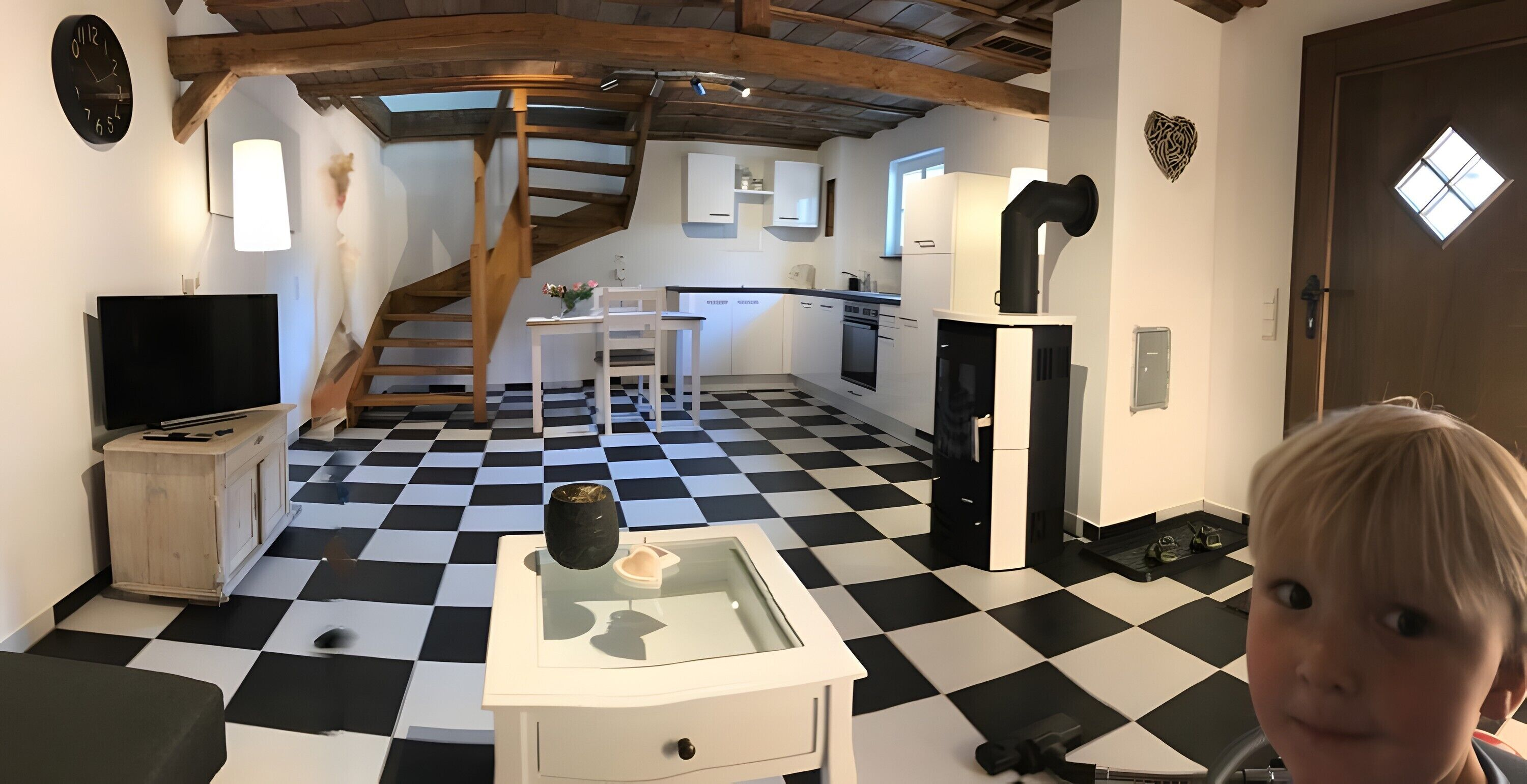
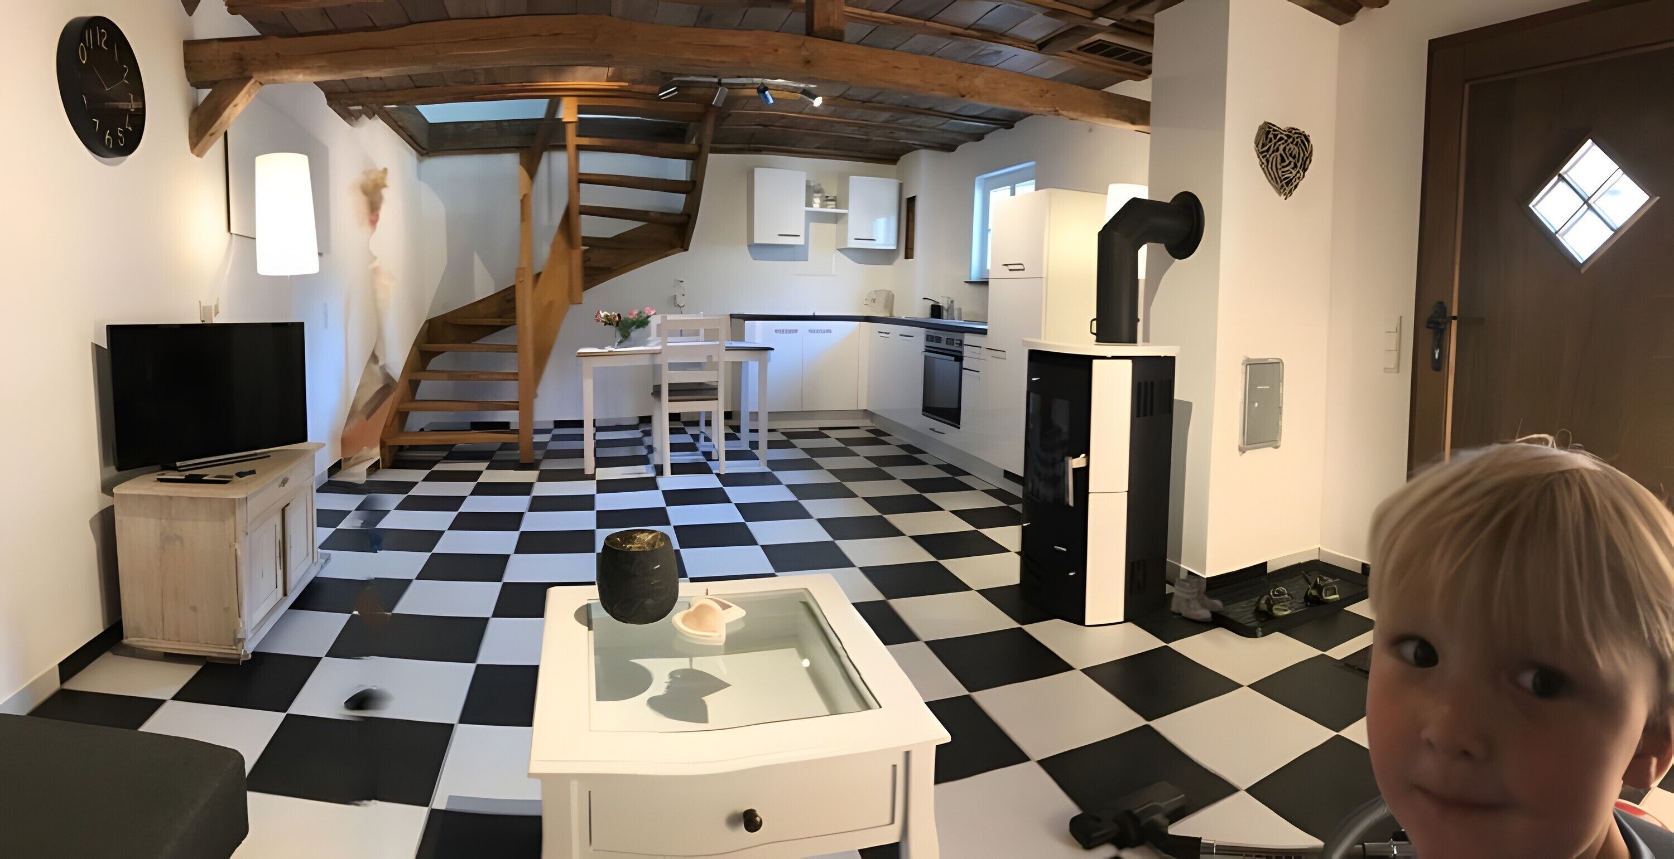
+ boots [1170,575,1225,622]
